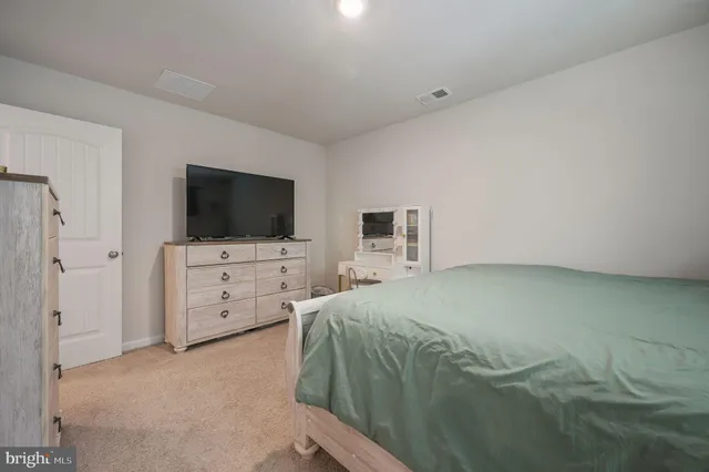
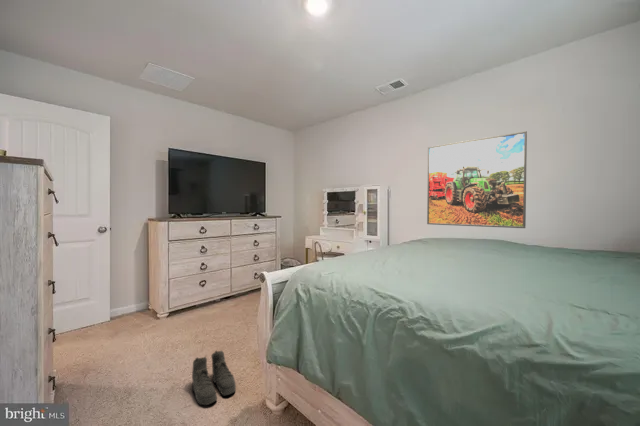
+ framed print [426,130,528,229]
+ boots [191,350,237,406]
